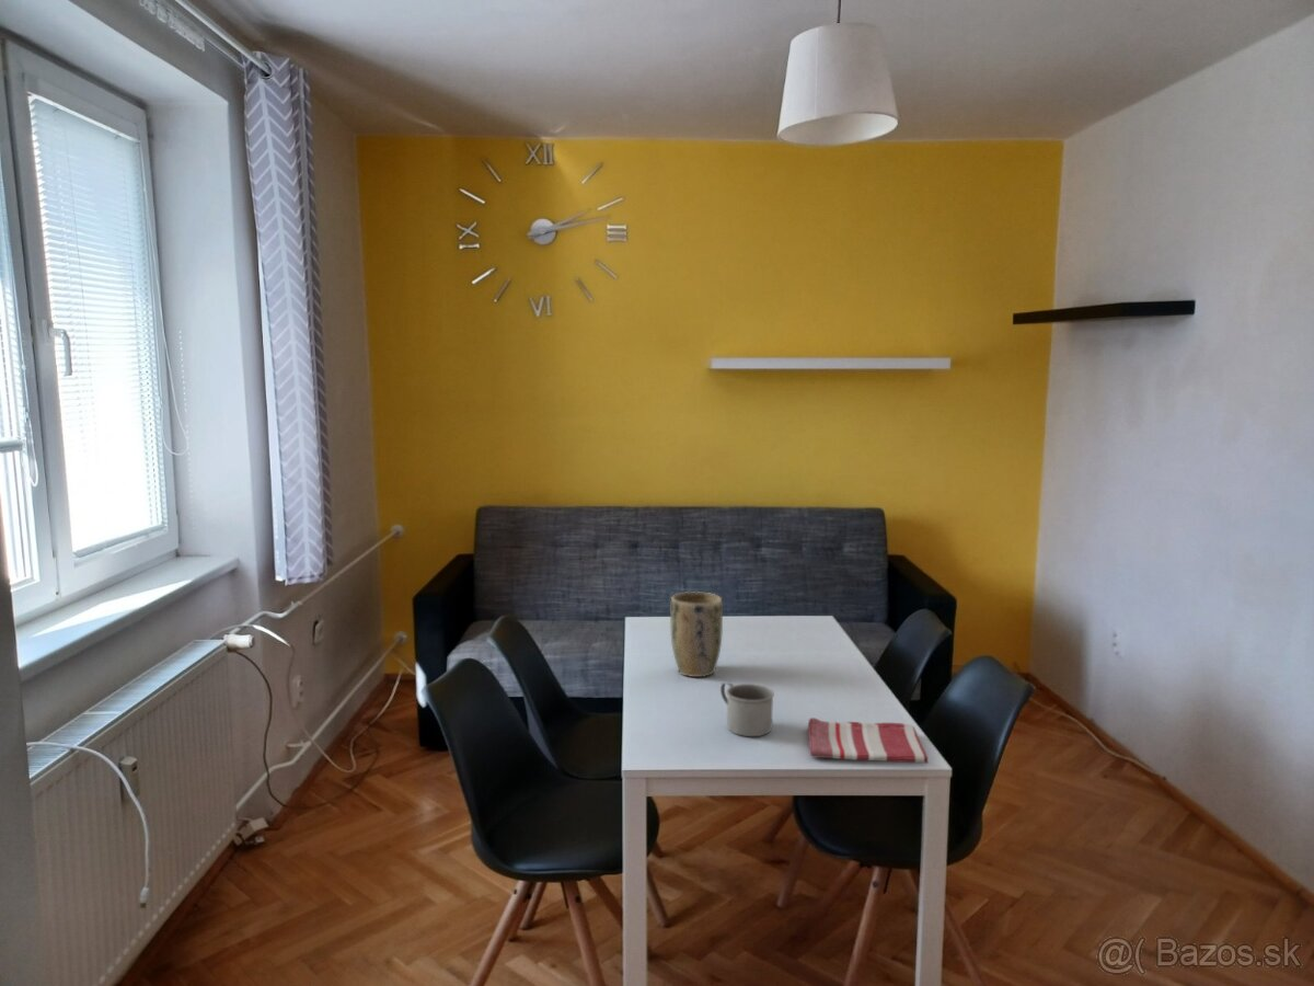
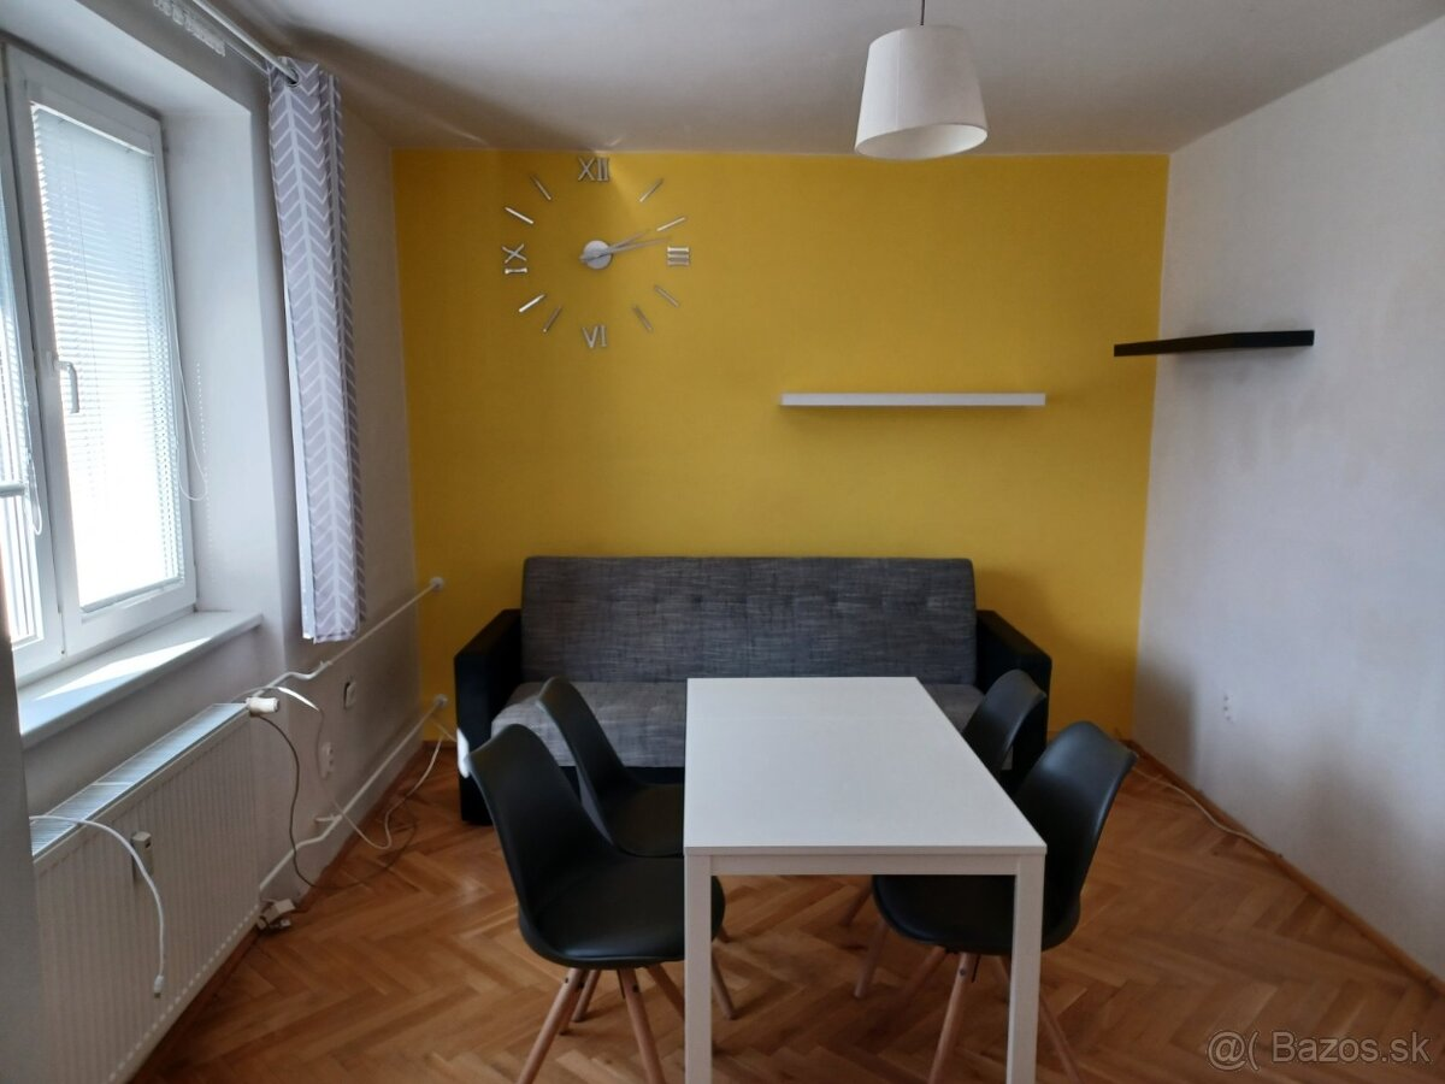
- plant pot [669,591,724,678]
- mug [719,680,775,737]
- dish towel [807,716,930,765]
